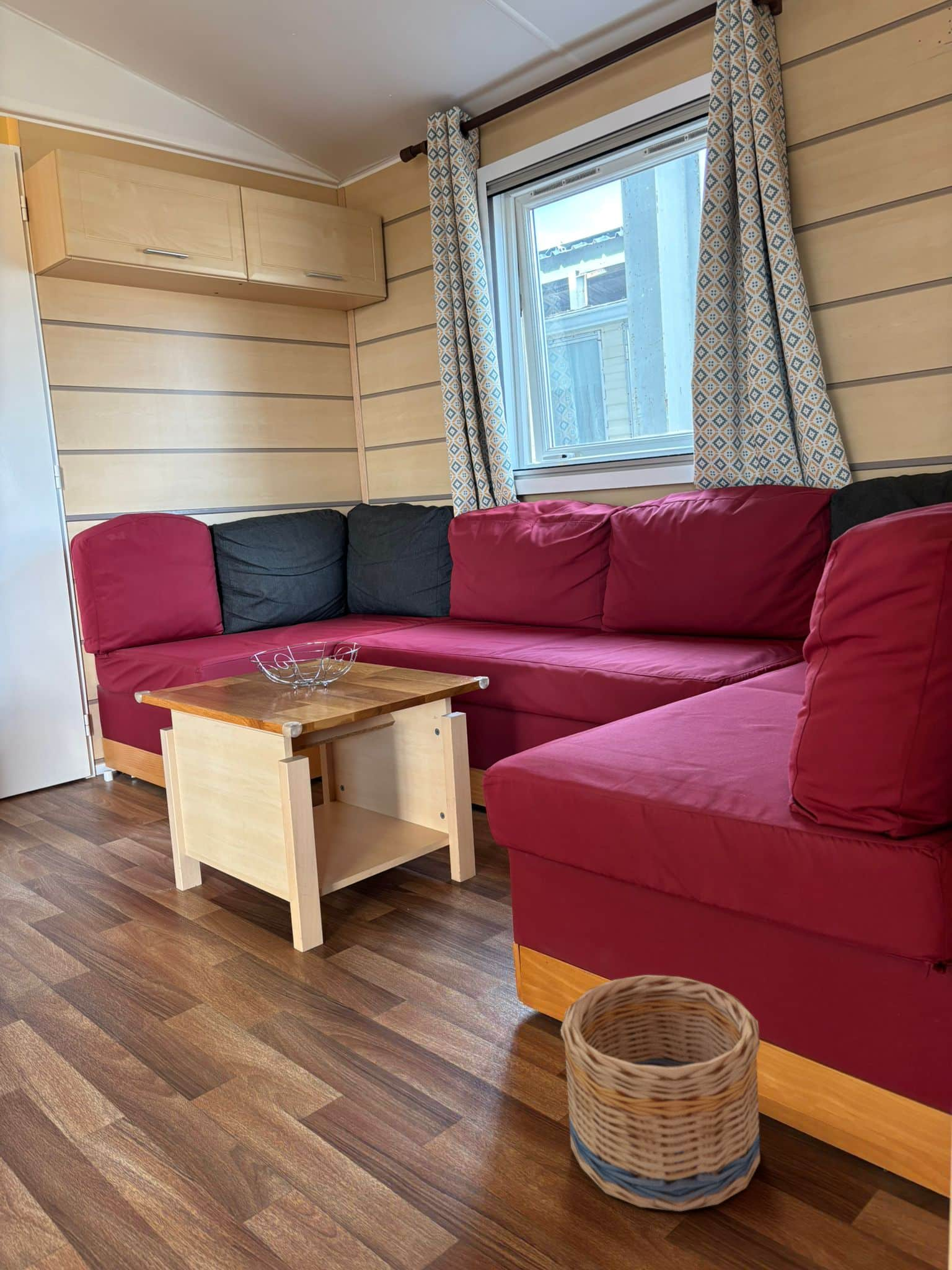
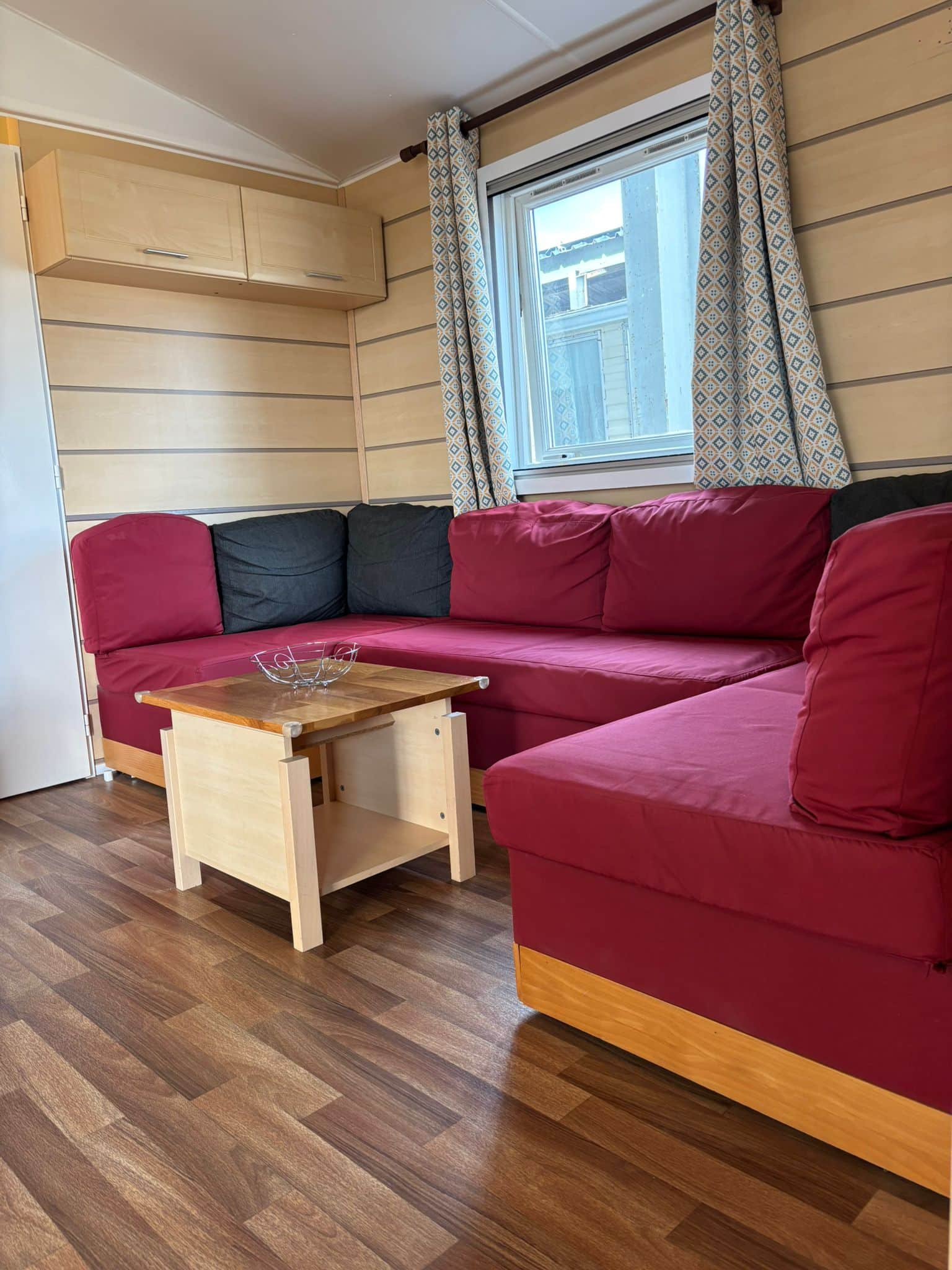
- basket [560,974,760,1212]
